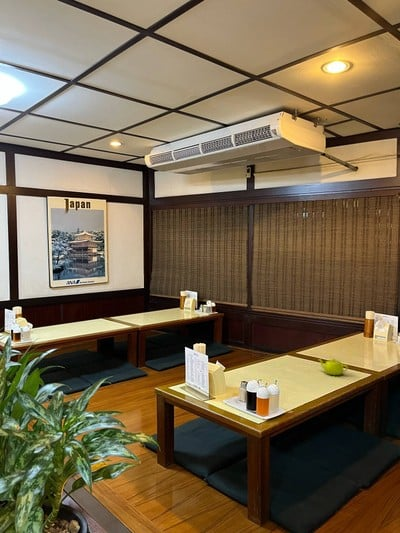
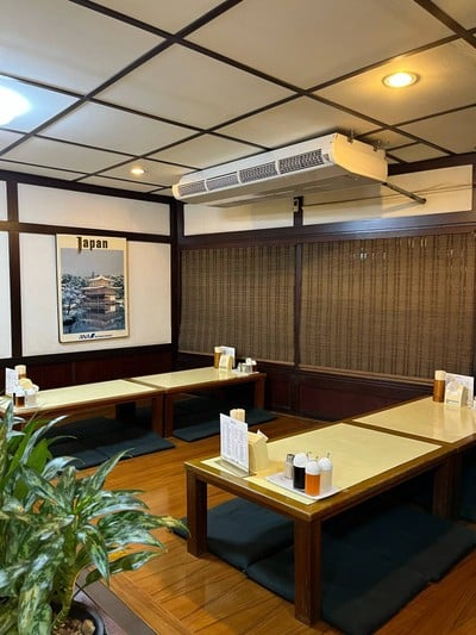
- teapot [317,358,349,376]
